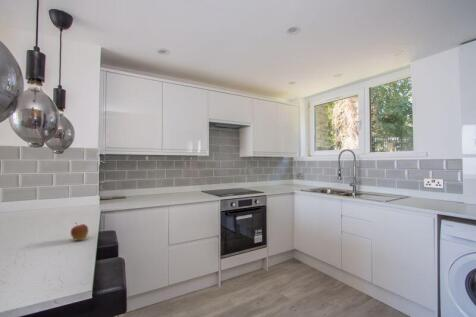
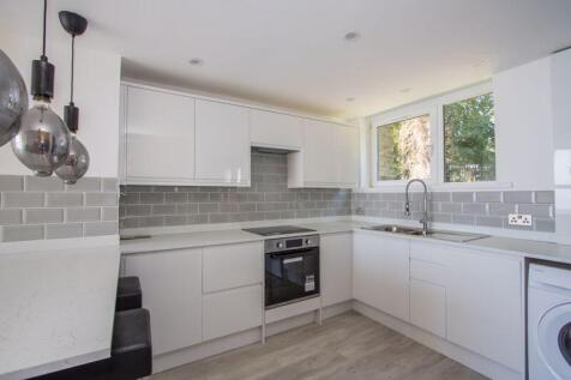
- fruit [70,223,89,242]
